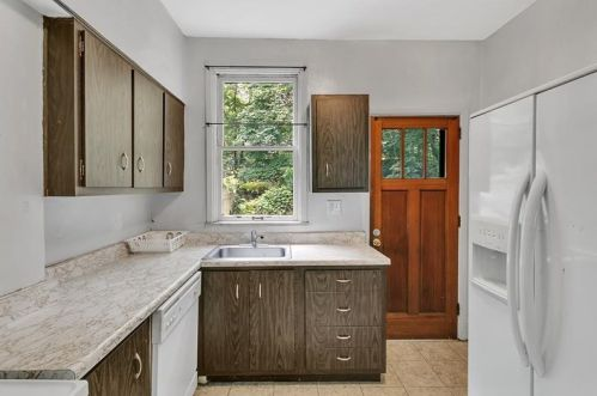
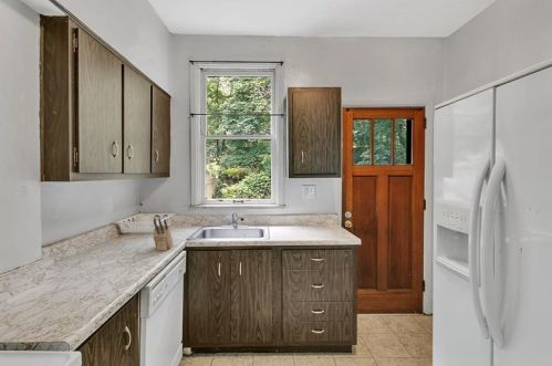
+ knife block [153,218,175,252]
